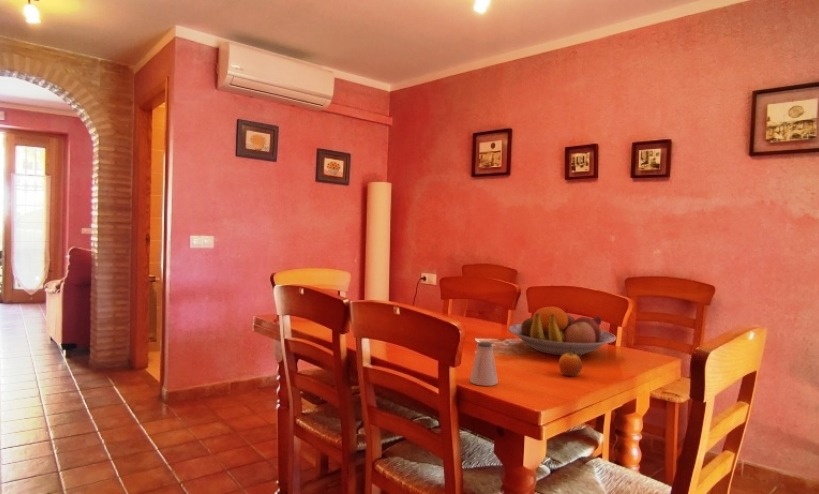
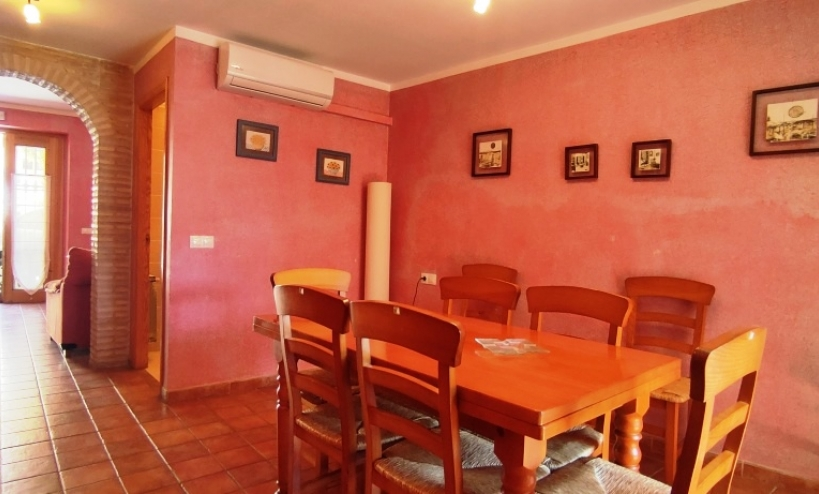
- saltshaker [468,341,499,387]
- fruit bowl [507,306,617,356]
- fruit [558,346,583,377]
